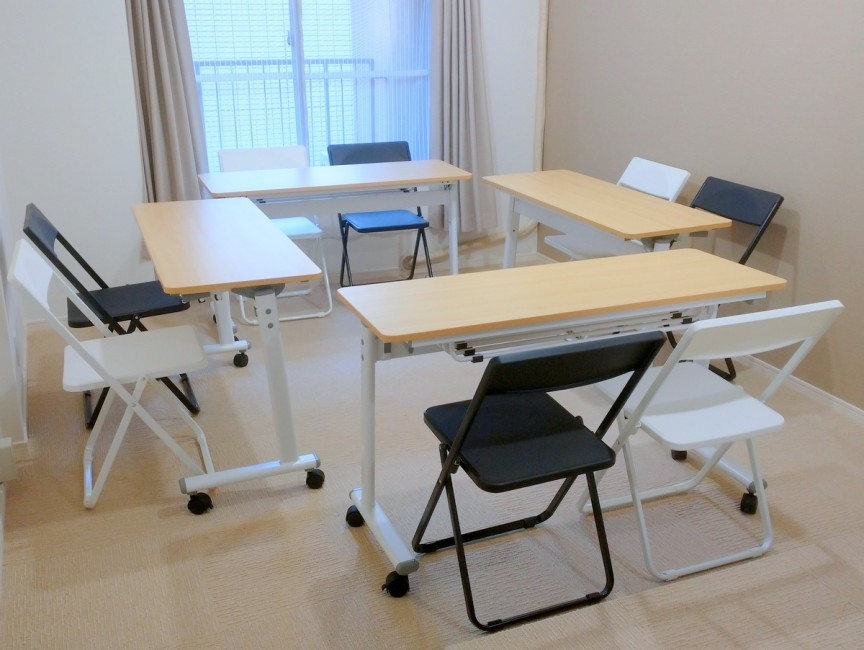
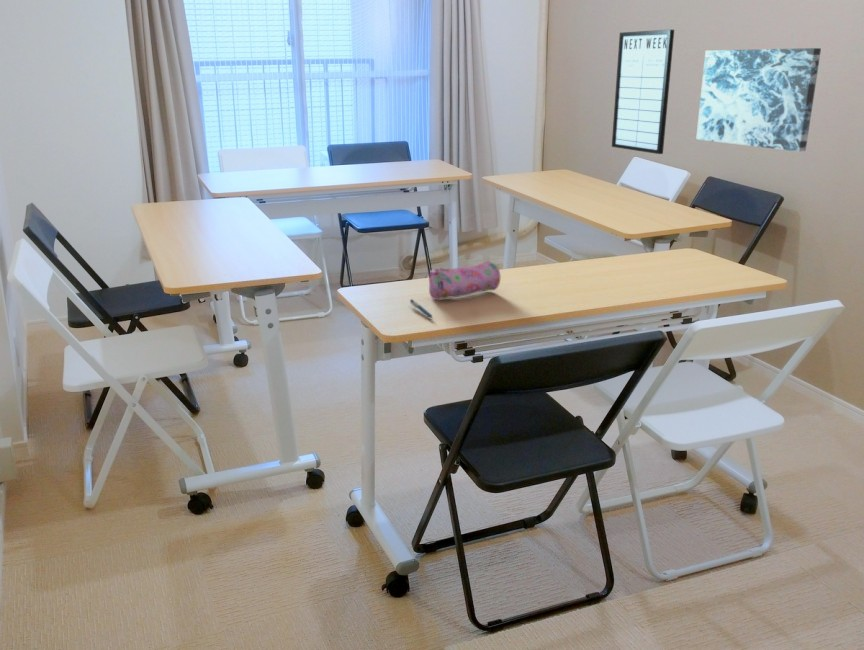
+ writing board [611,29,675,155]
+ pencil case [428,260,501,300]
+ wall art [695,47,822,152]
+ pen [409,298,433,319]
